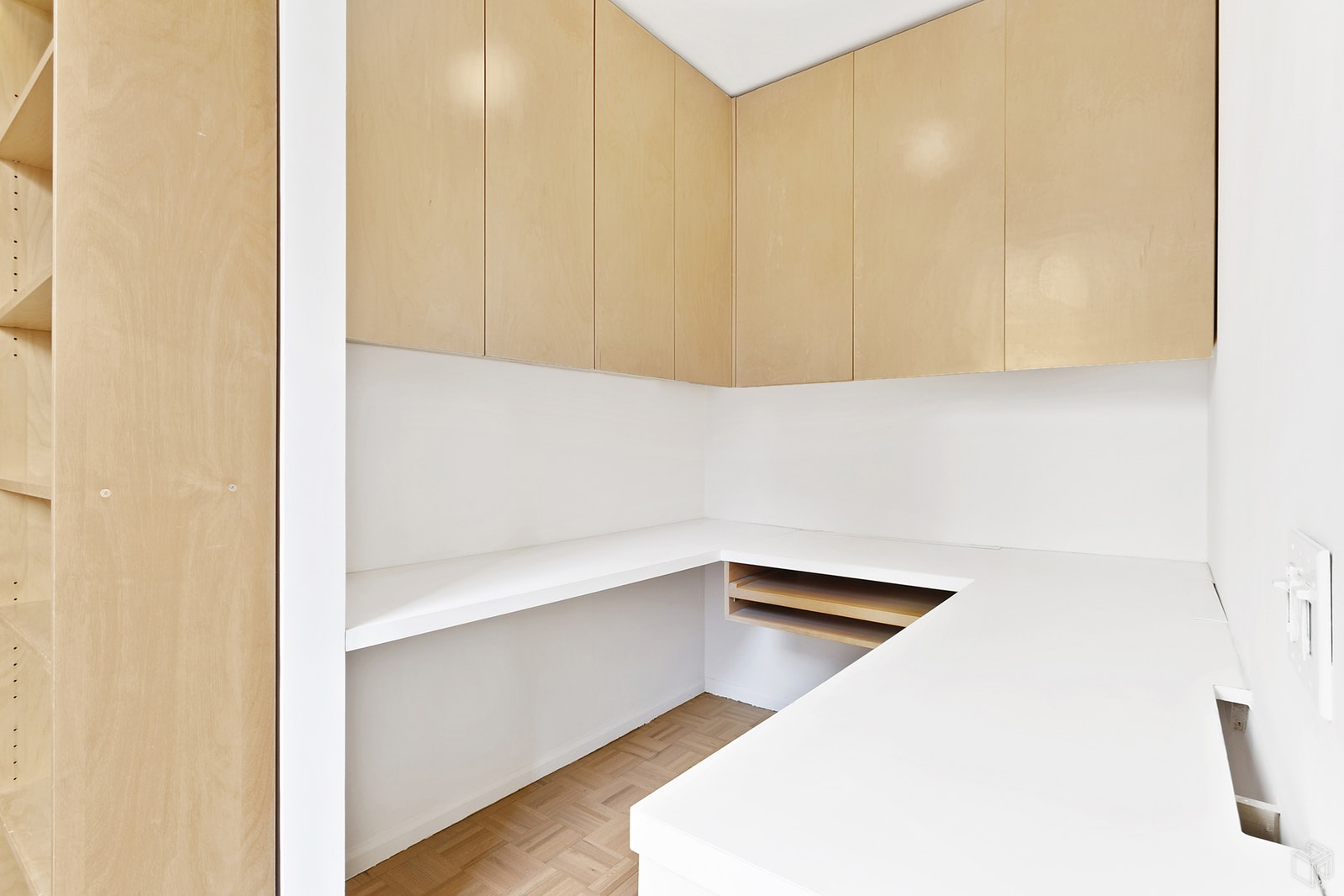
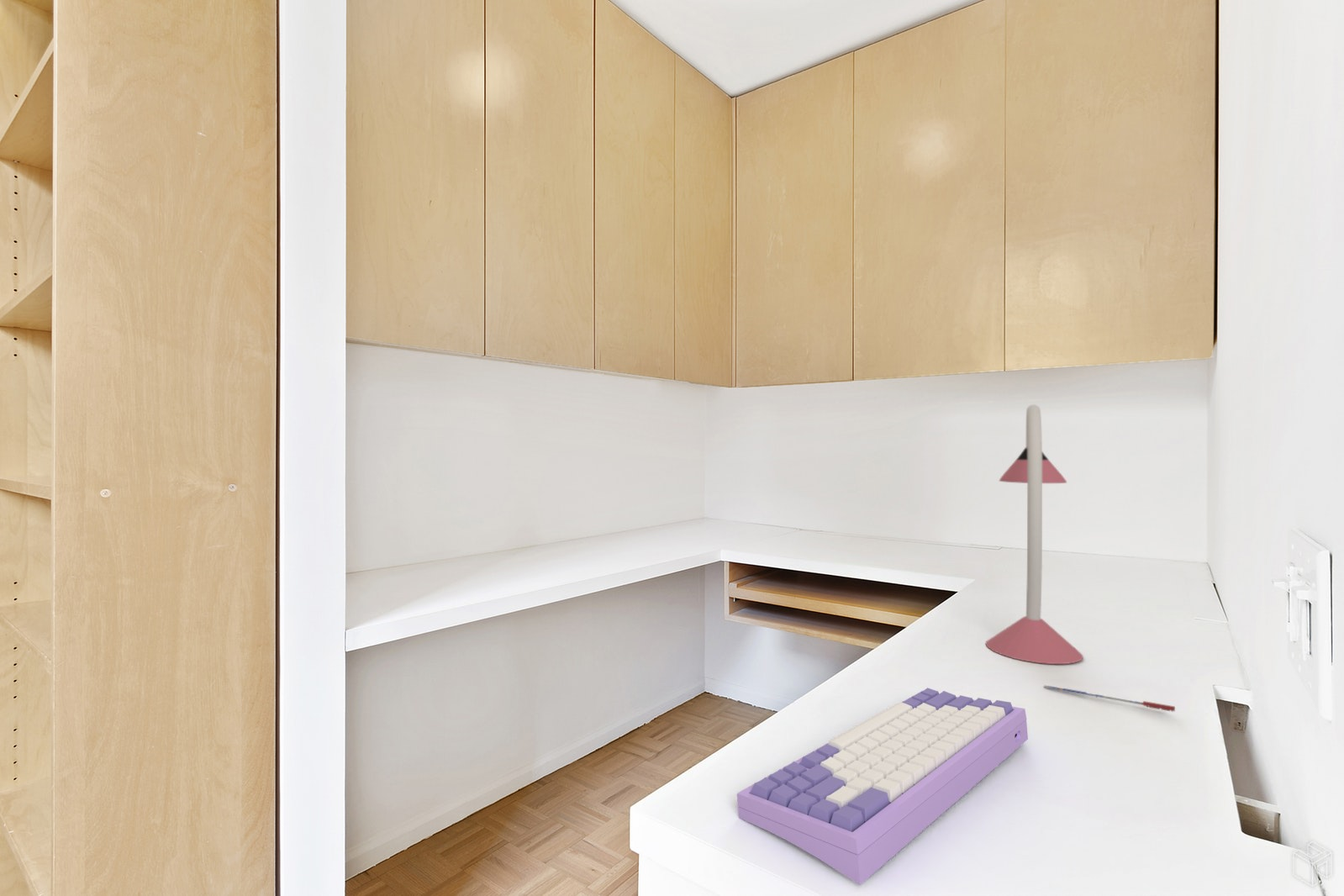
+ desk lamp [985,403,1084,665]
+ keyboard [736,687,1029,886]
+ pen [1043,684,1176,712]
